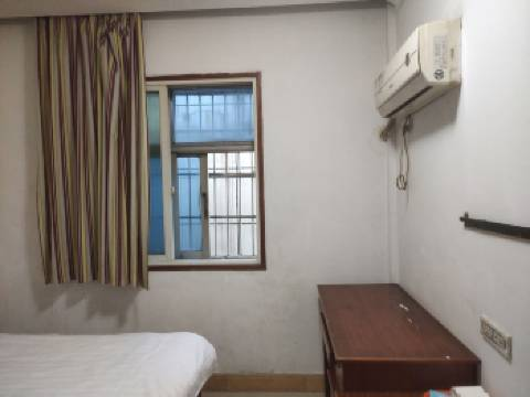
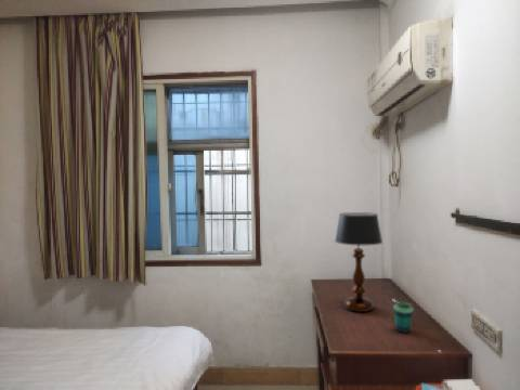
+ table lamp [334,211,384,313]
+ cup [392,301,414,334]
